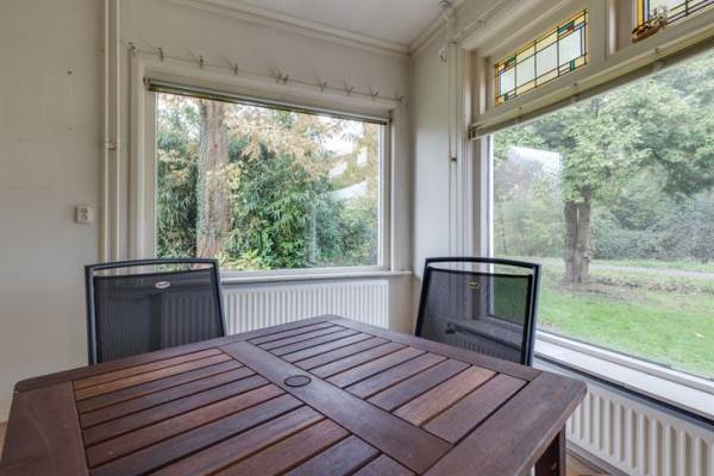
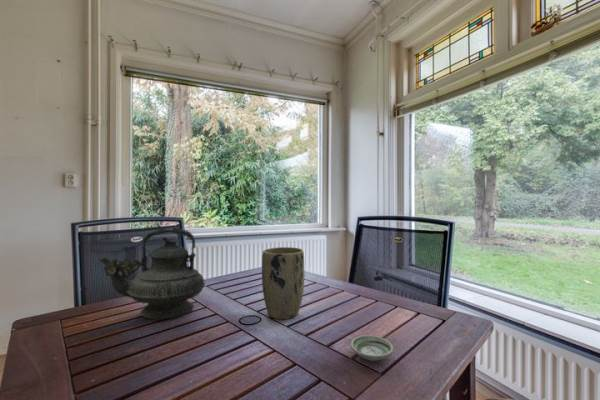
+ teapot [98,226,206,321]
+ saucer [349,334,394,362]
+ plant pot [261,246,306,320]
